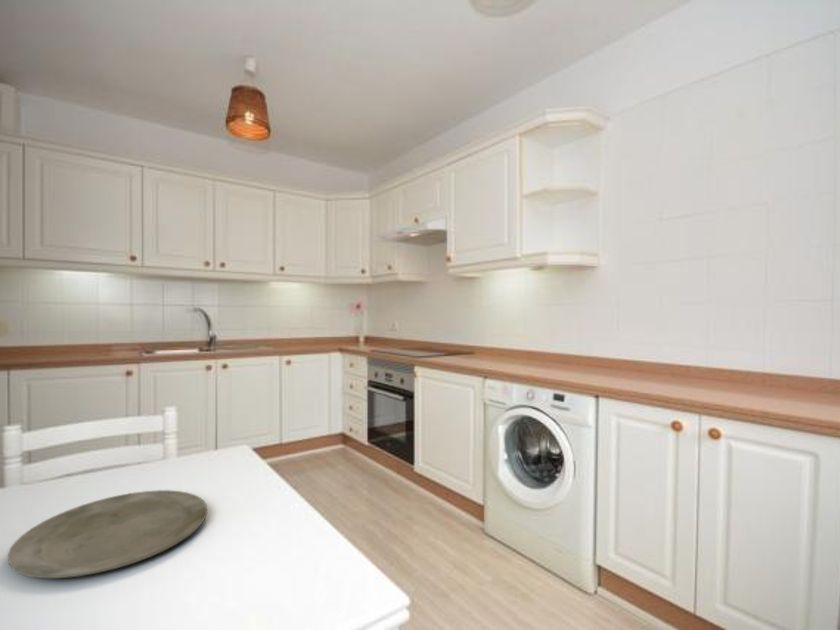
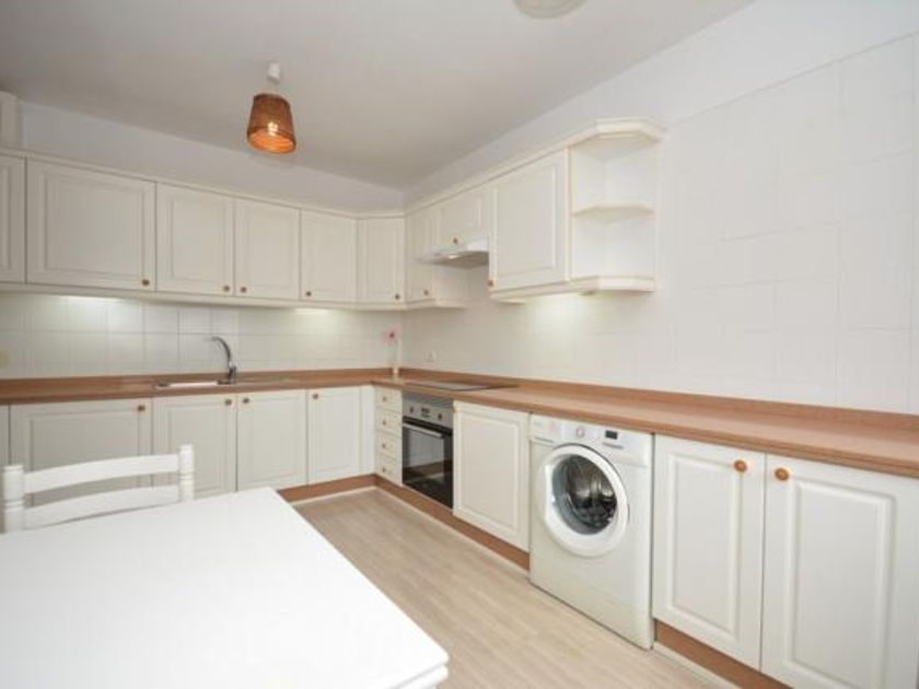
- plate [7,489,208,579]
